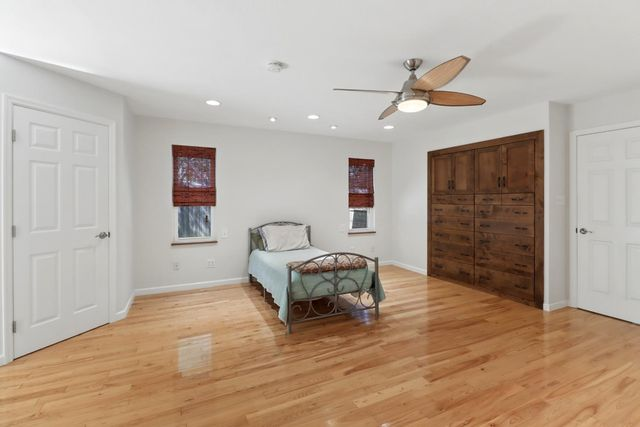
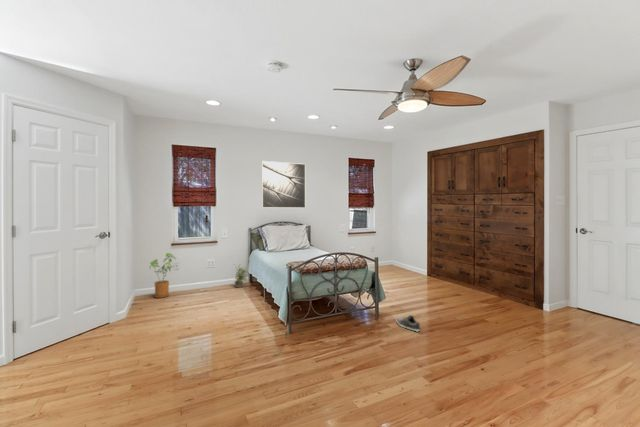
+ shoe [396,314,421,332]
+ house plant [149,252,177,299]
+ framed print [261,160,306,209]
+ potted plant [231,263,251,288]
